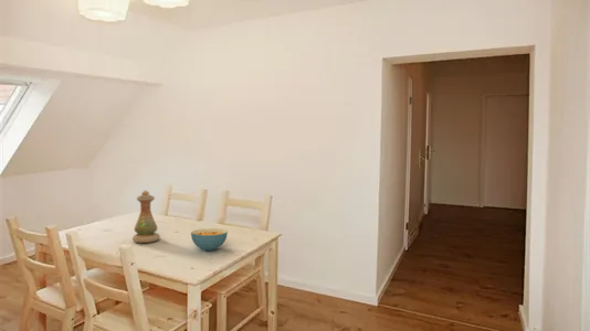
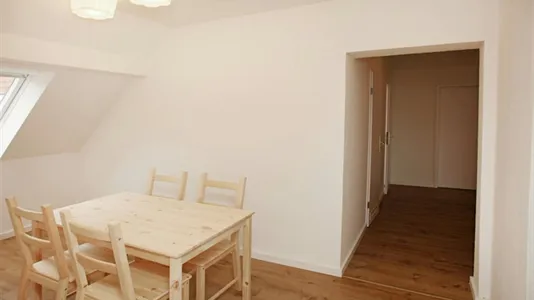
- cereal bowl [190,227,229,252]
- vase [131,189,161,244]
